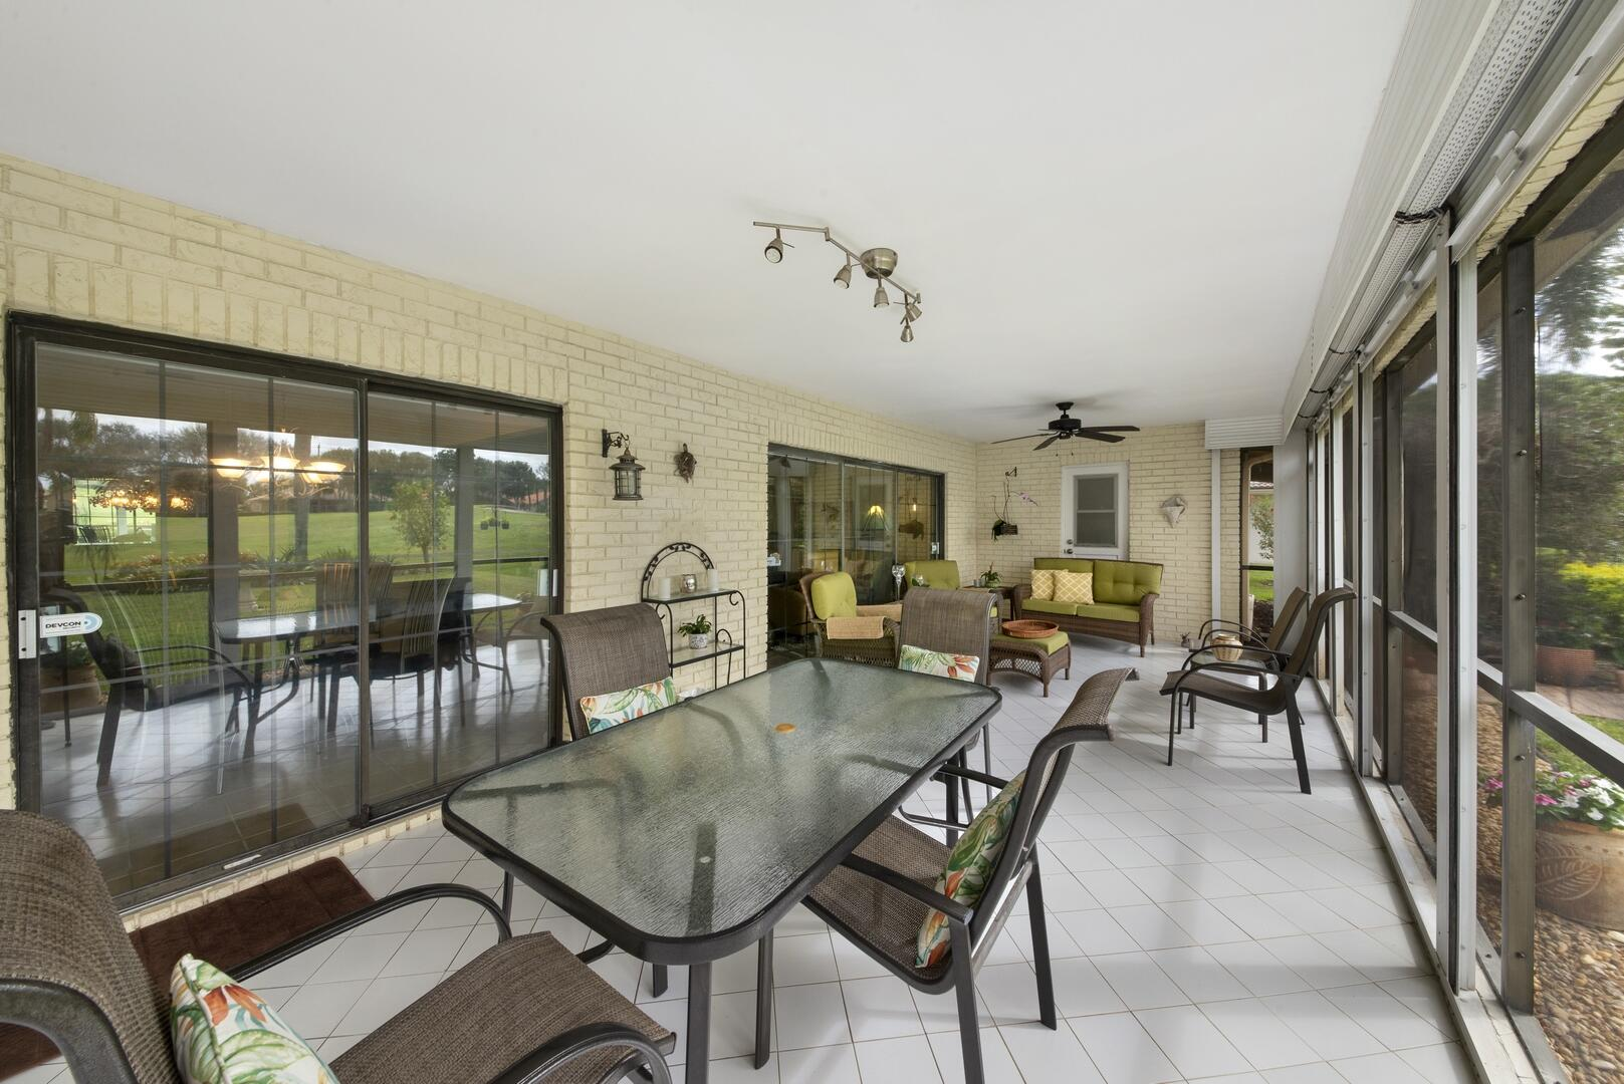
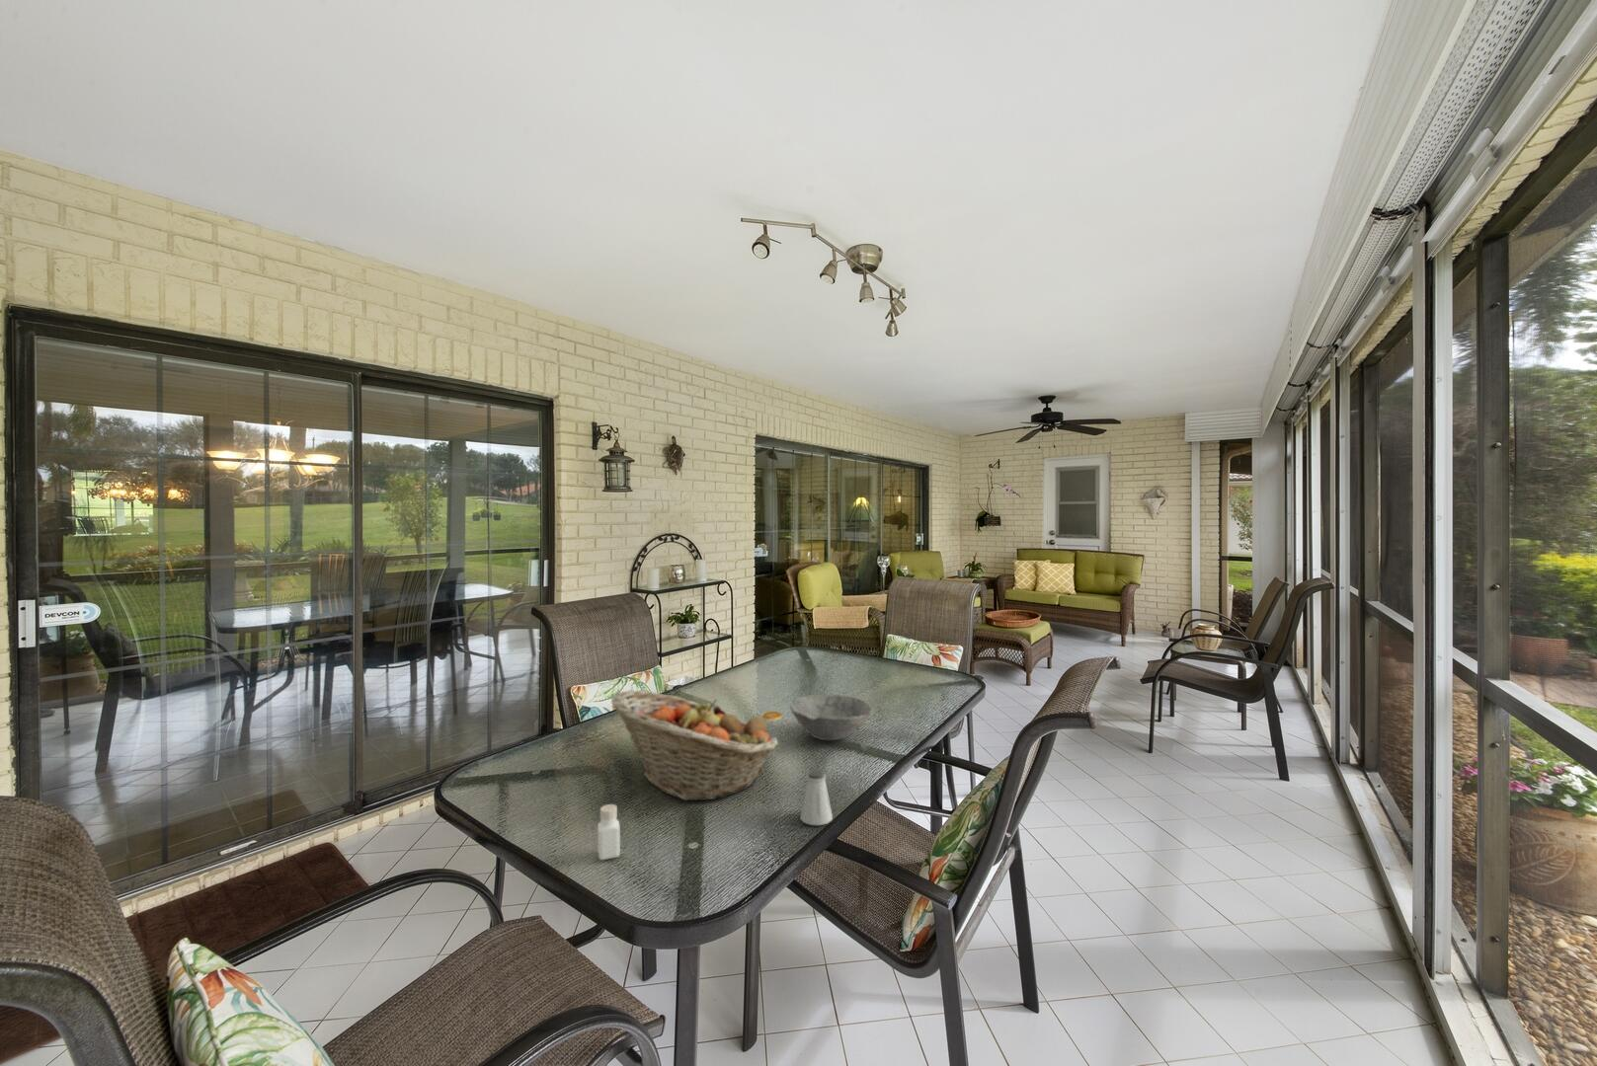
+ saltshaker [798,769,833,826]
+ pepper shaker [596,803,621,860]
+ bowl [789,692,873,741]
+ fruit basket [610,689,779,802]
